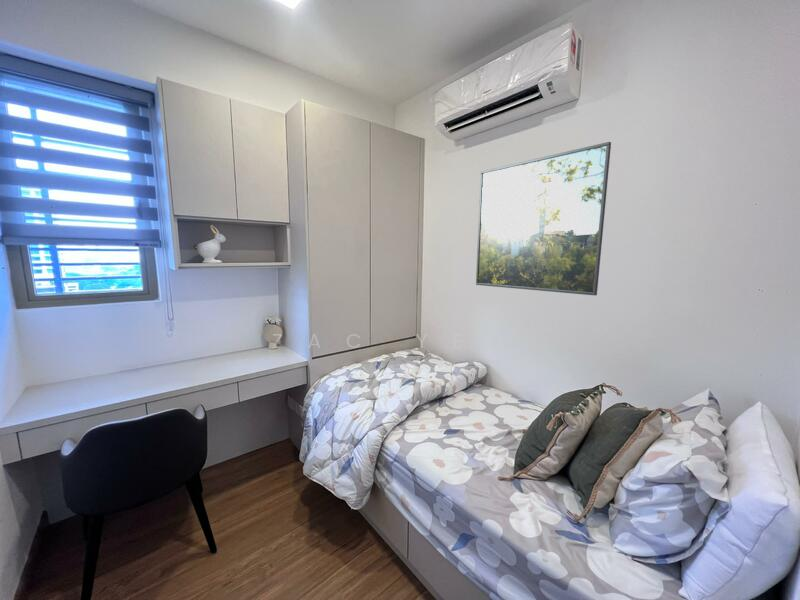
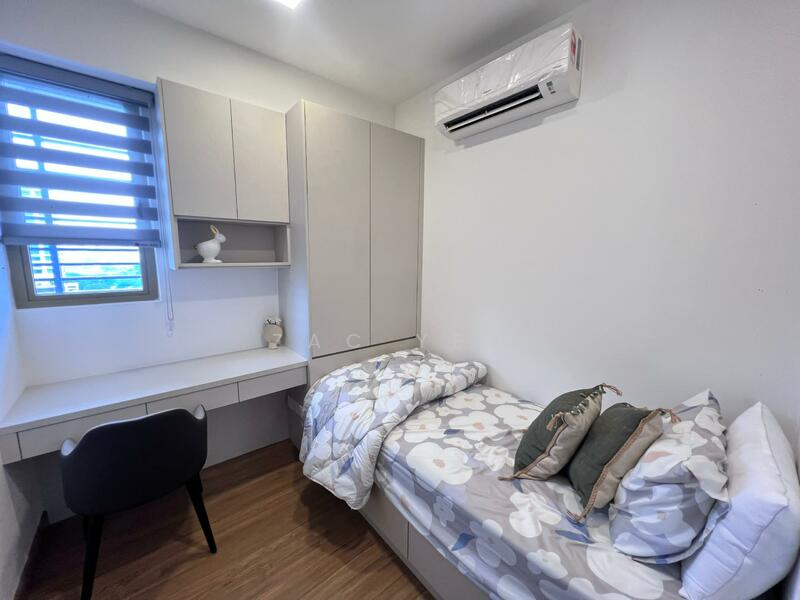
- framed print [475,141,612,296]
